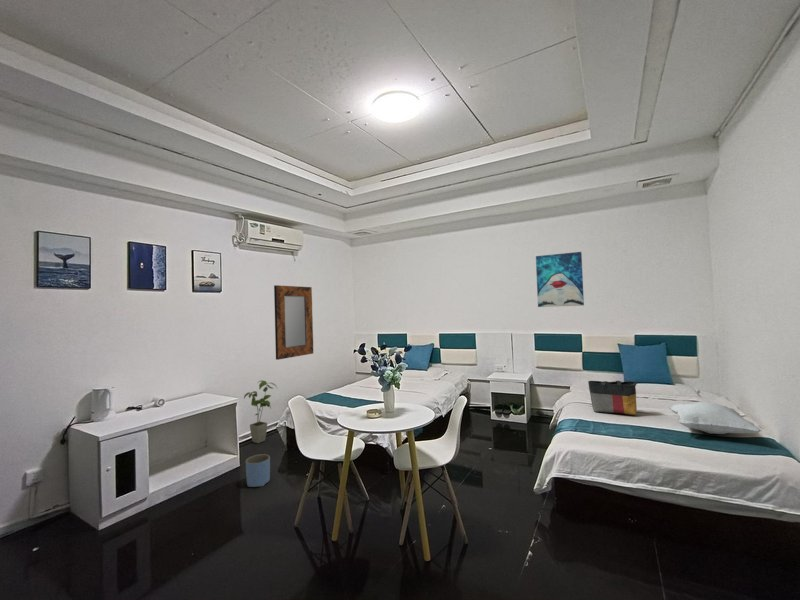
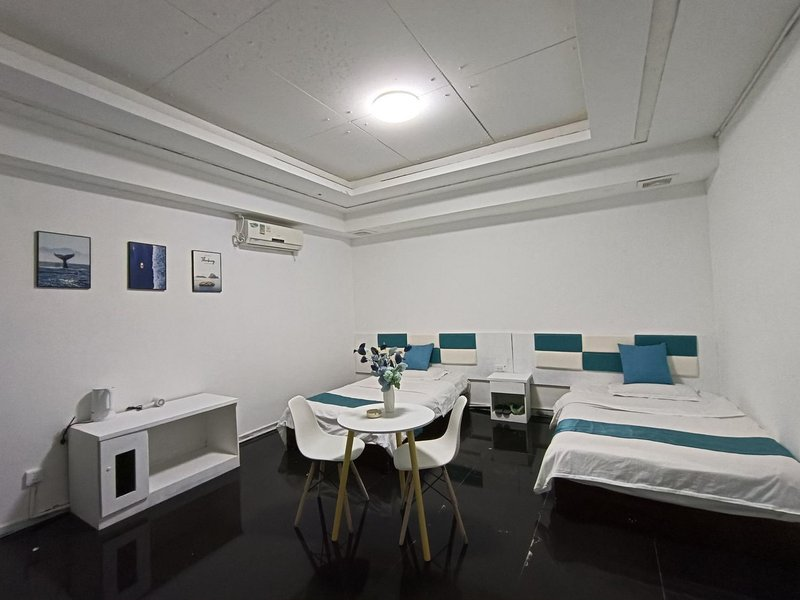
- cushion [668,401,763,435]
- planter [245,453,271,488]
- wall art [535,251,585,308]
- house plant [243,379,278,444]
- home mirror [273,284,314,361]
- tote bag [587,380,638,416]
